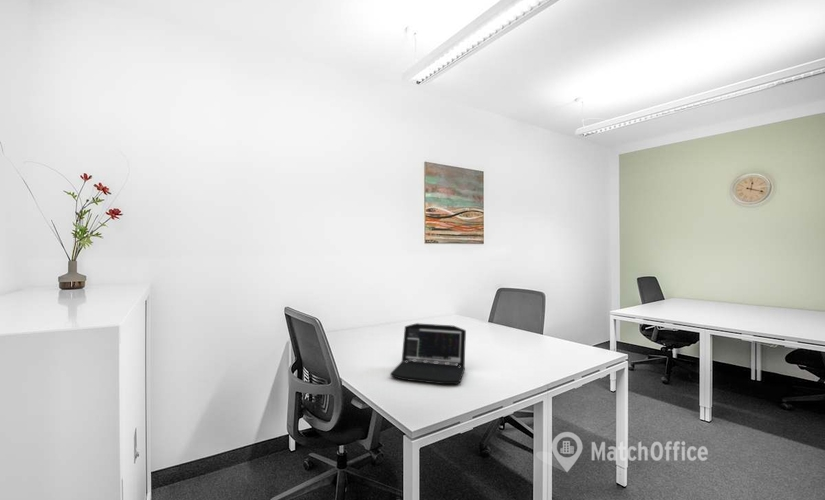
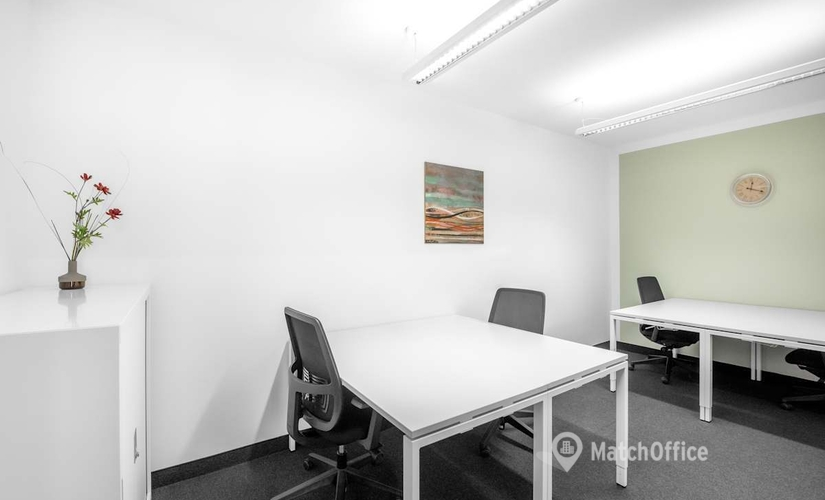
- laptop [389,322,467,385]
